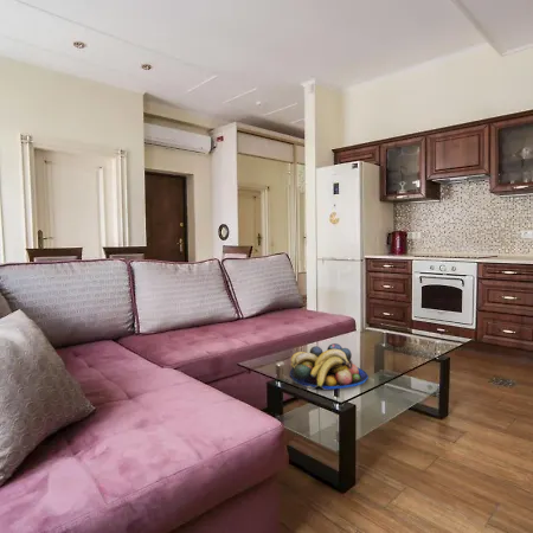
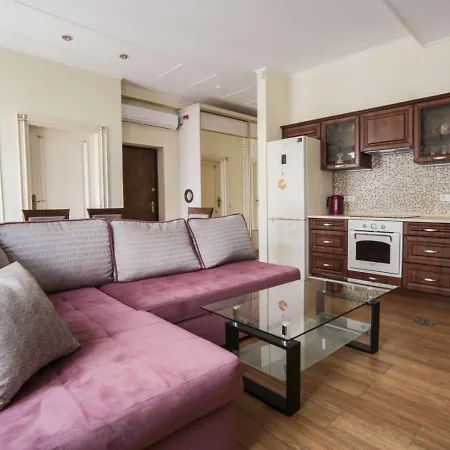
- fruit bowl [289,342,370,391]
